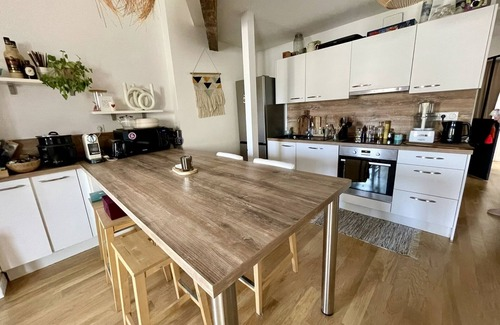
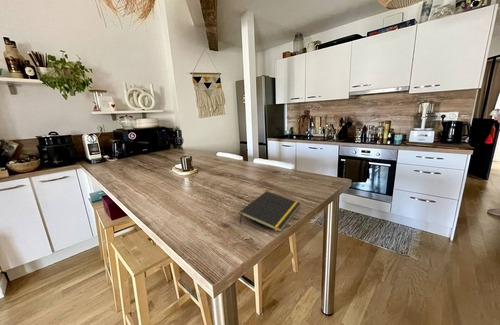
+ notepad [239,190,302,233]
